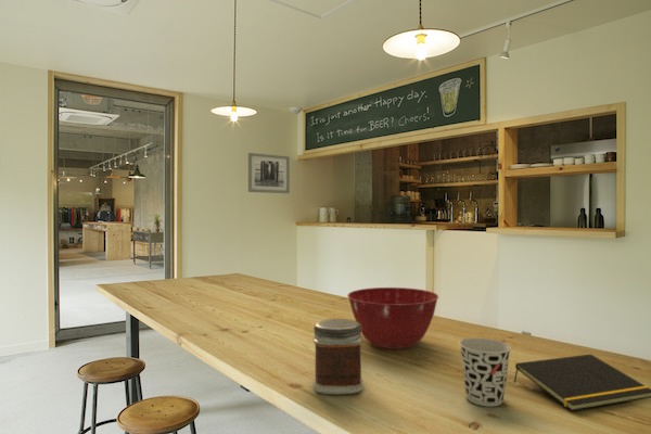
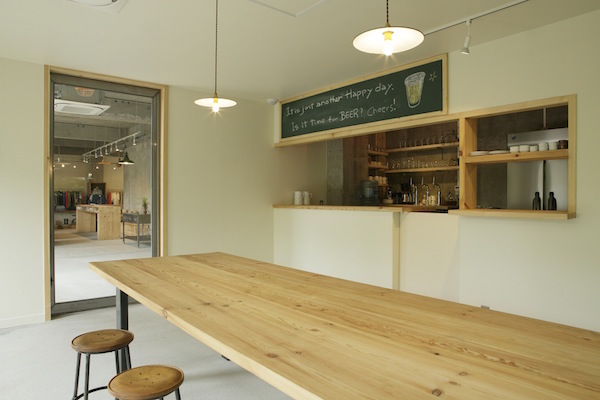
- wall art [247,152,291,194]
- mixing bowl [346,286,439,350]
- notepad [513,354,651,412]
- jar [312,318,365,396]
- cup [458,336,512,408]
